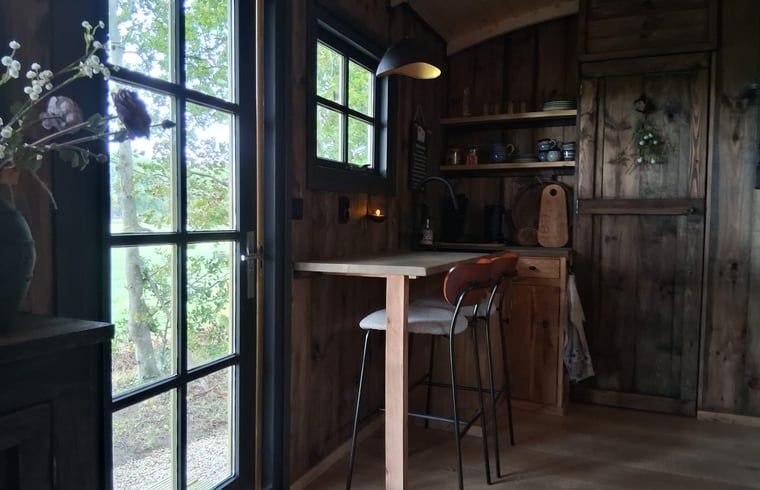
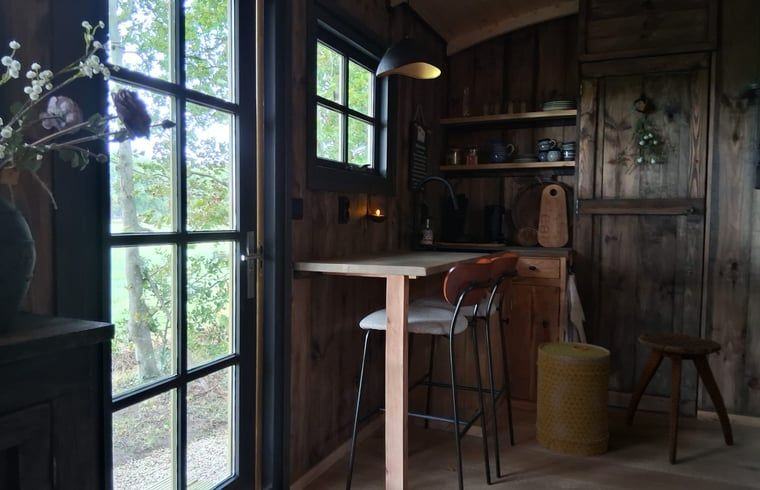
+ basket [535,341,612,458]
+ stool [624,332,735,465]
